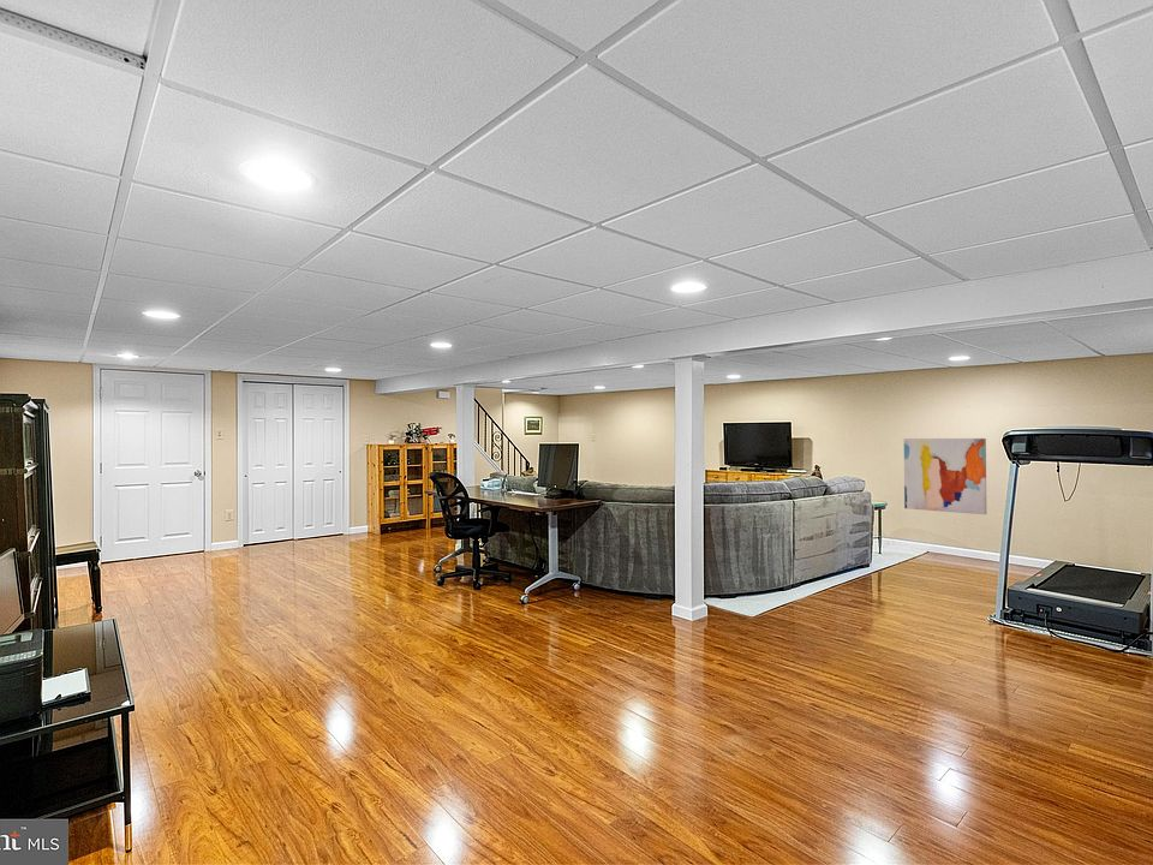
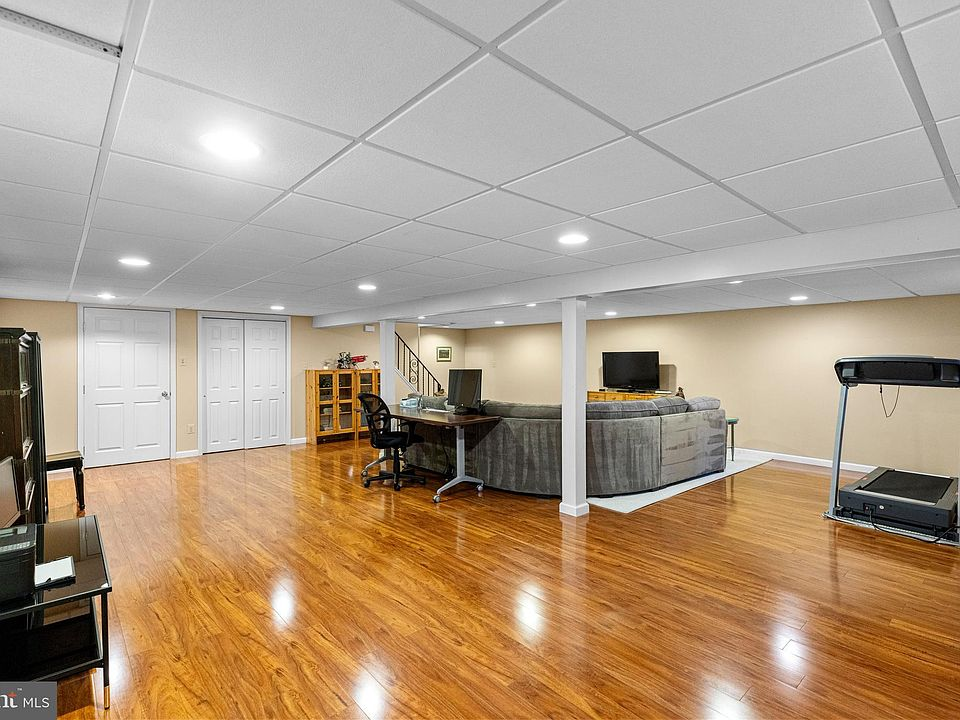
- wall art [903,437,988,515]
